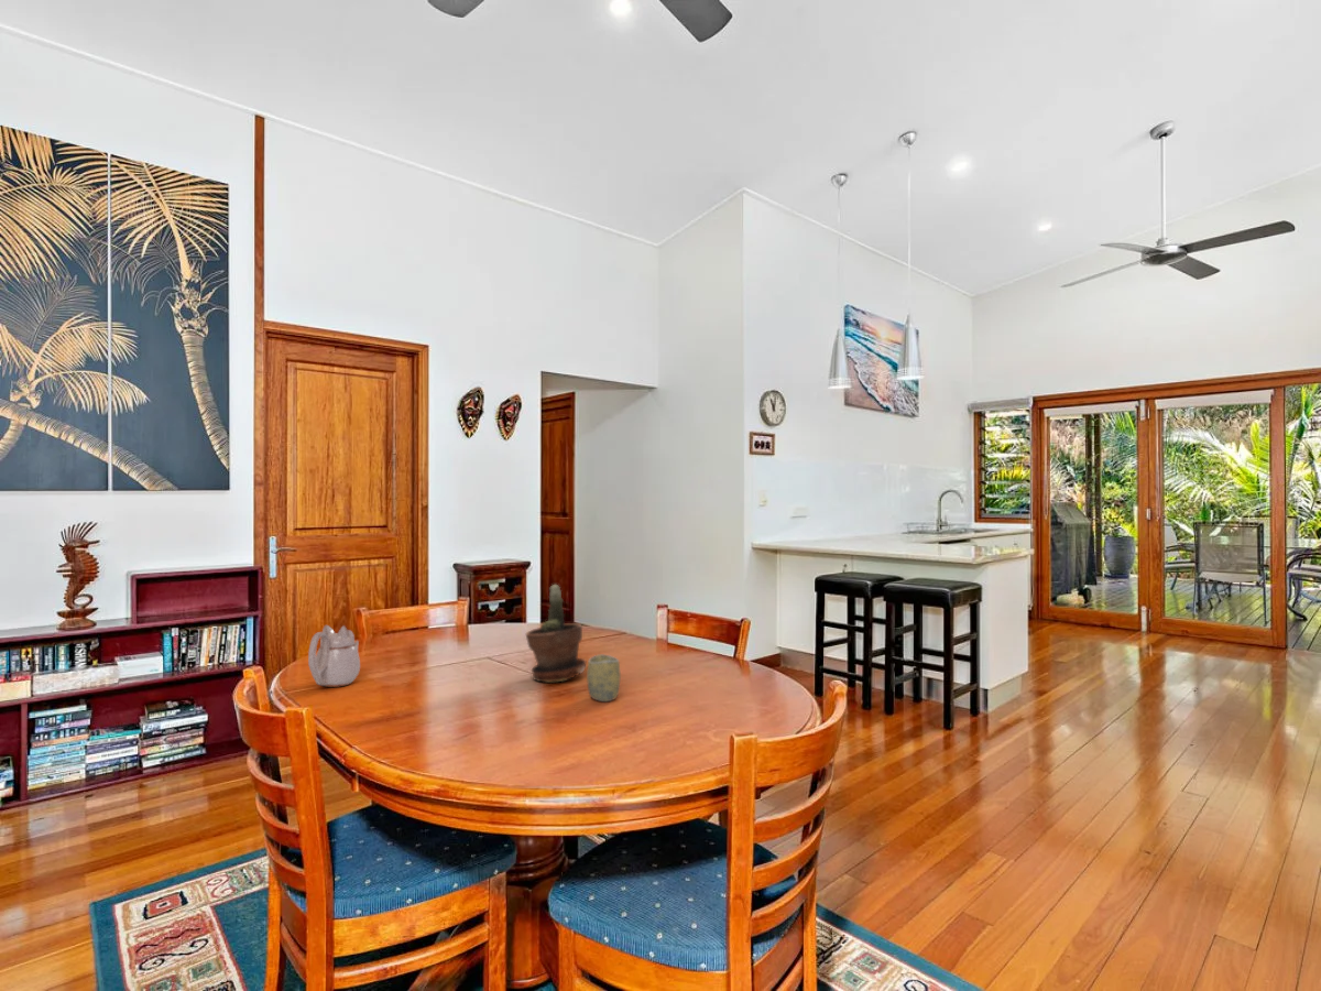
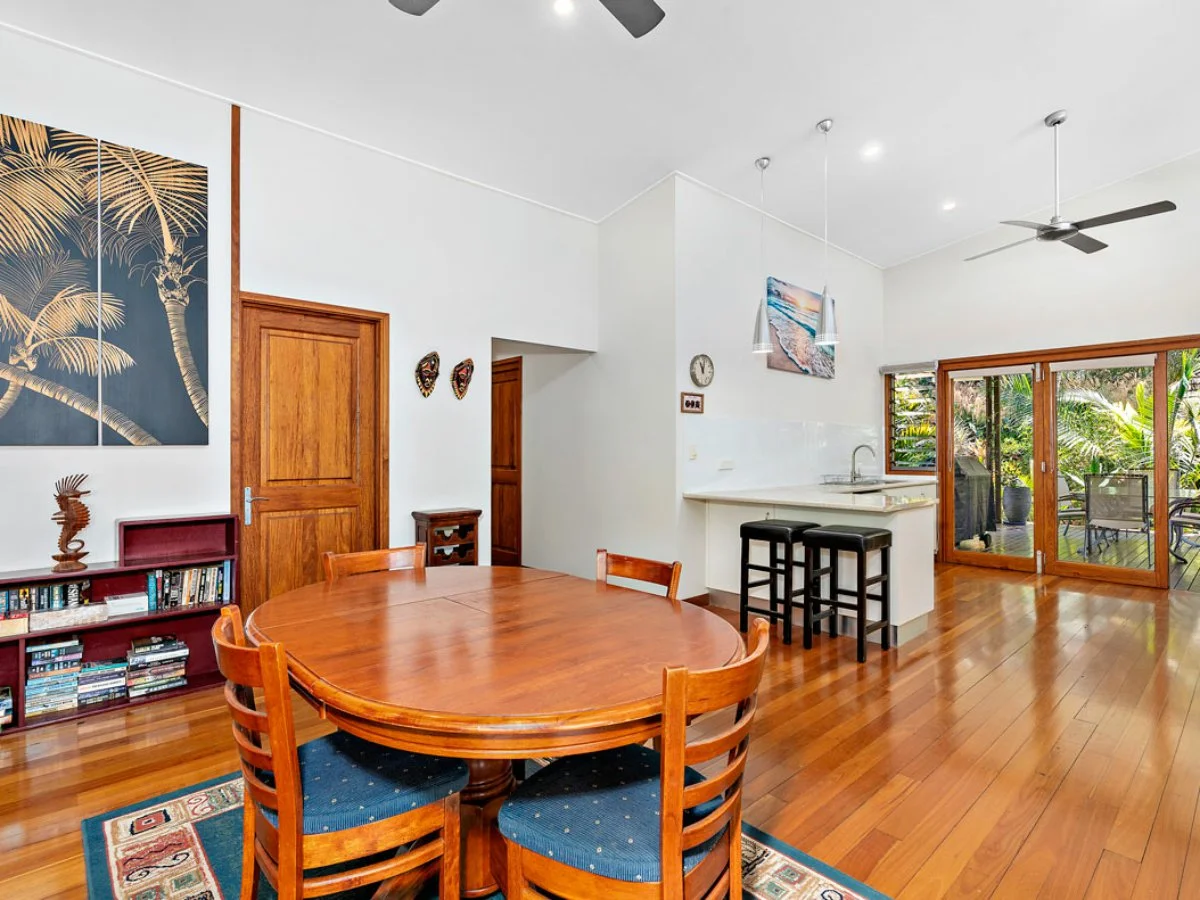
- cup [586,653,622,703]
- teapot [307,624,361,688]
- potted plant [525,584,588,684]
